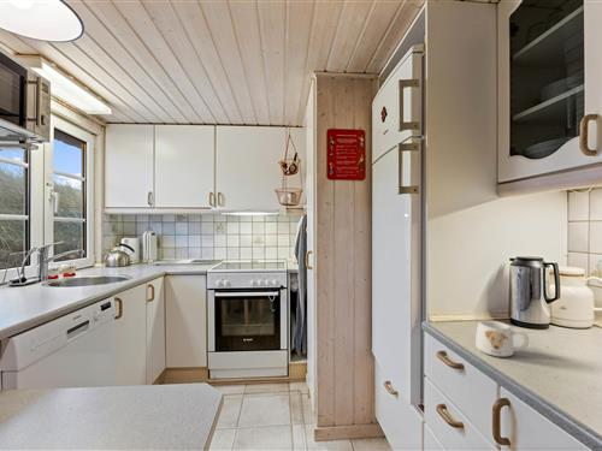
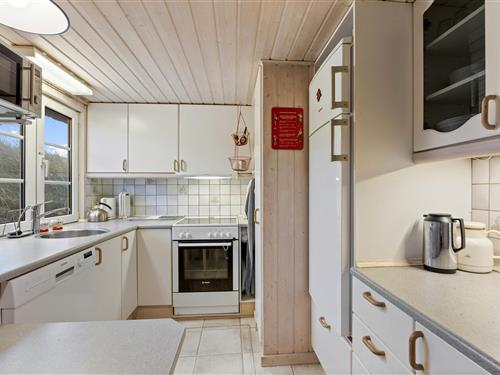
- mug [476,320,530,358]
